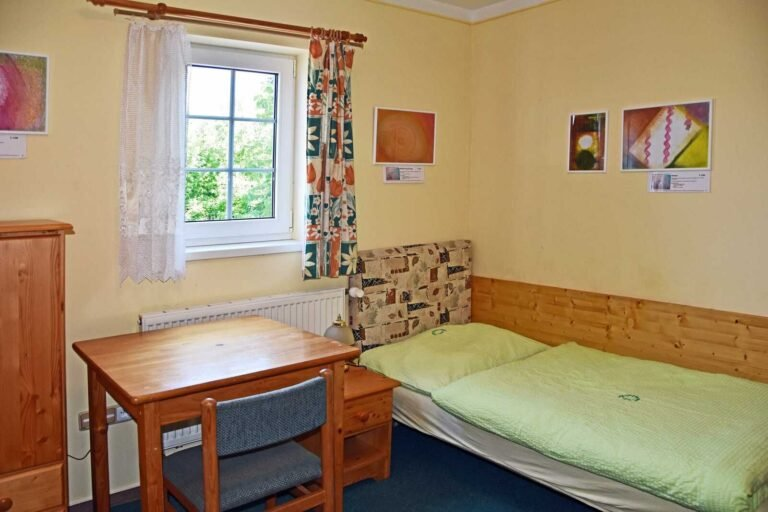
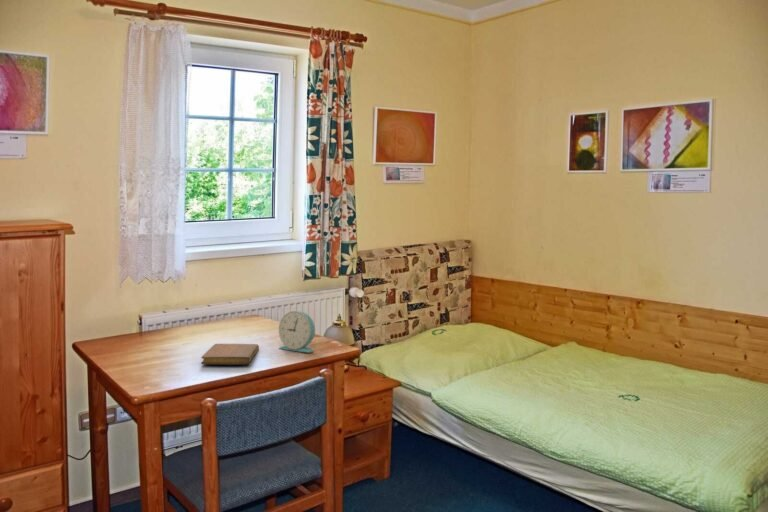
+ notebook [200,343,260,365]
+ alarm clock [278,310,316,353]
